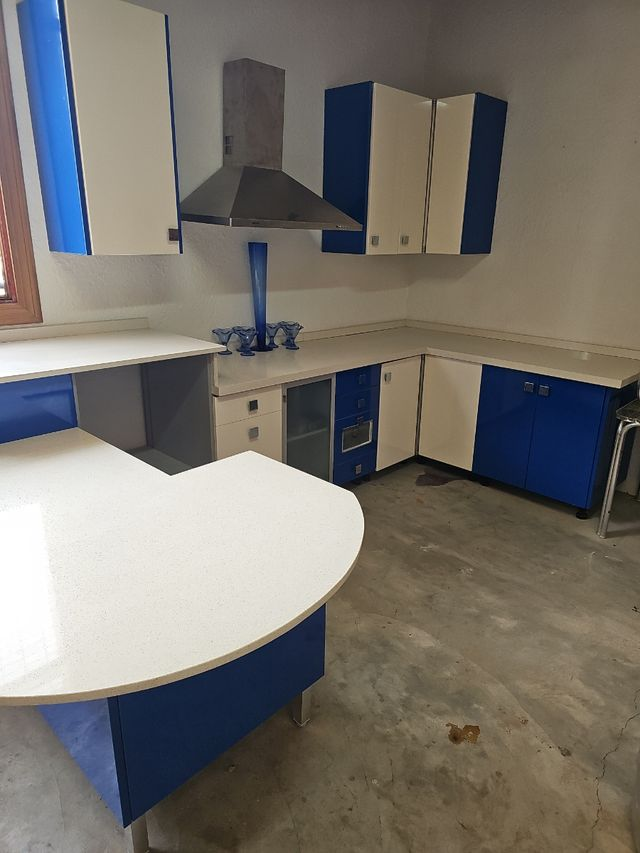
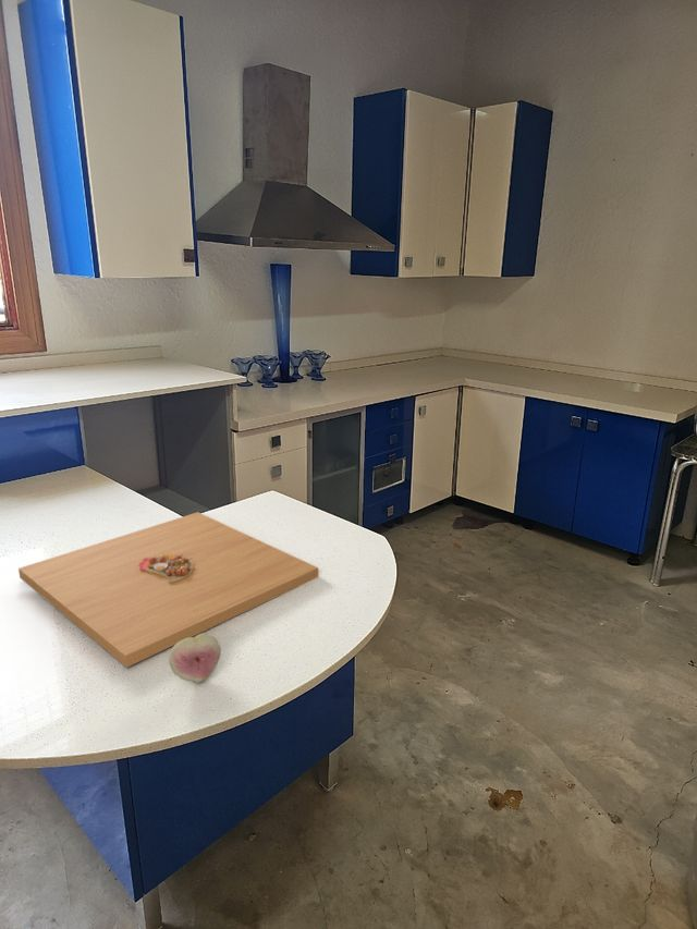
+ platter [17,511,319,669]
+ fruit [168,632,221,684]
